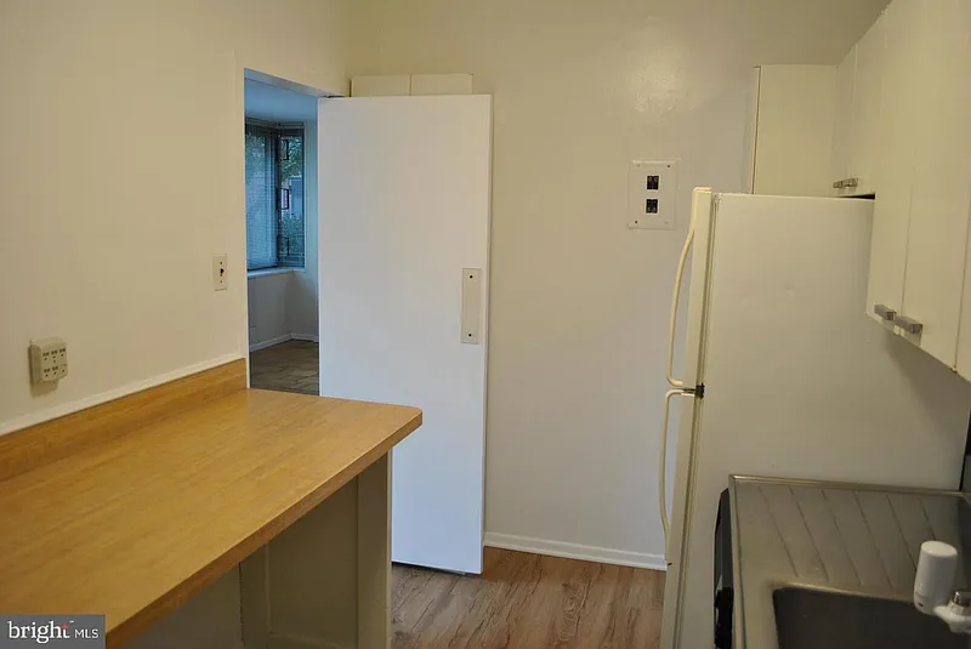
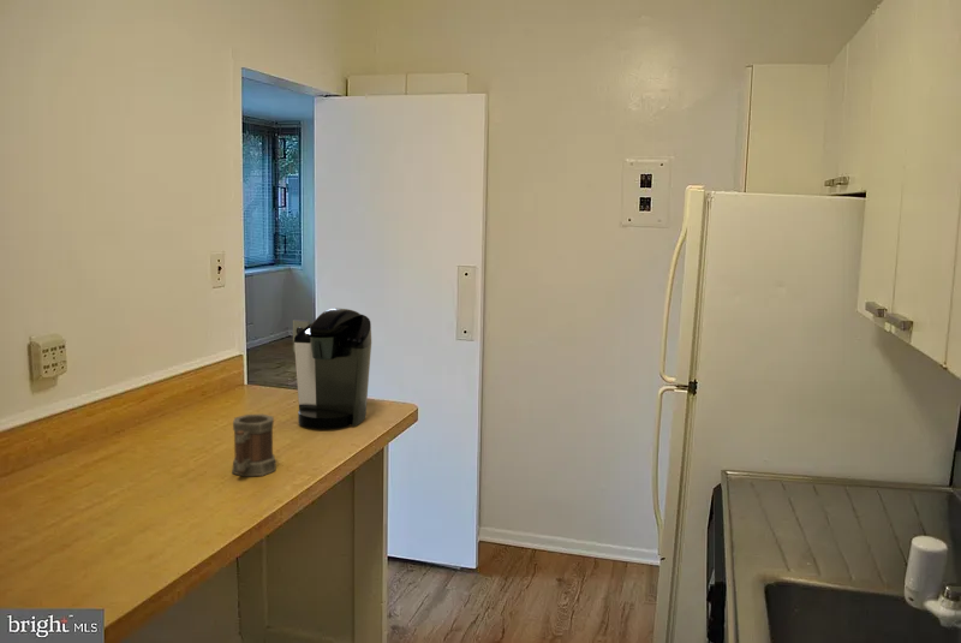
+ coffee maker [292,308,372,430]
+ mug [231,413,277,477]
